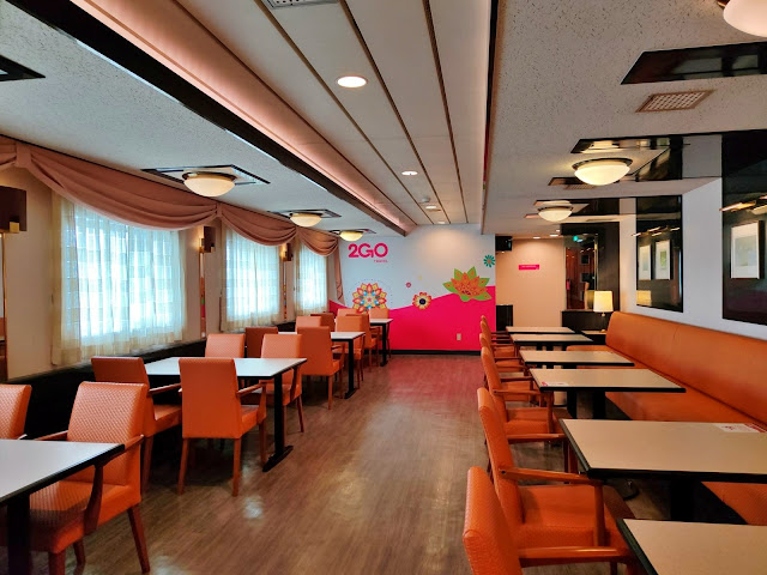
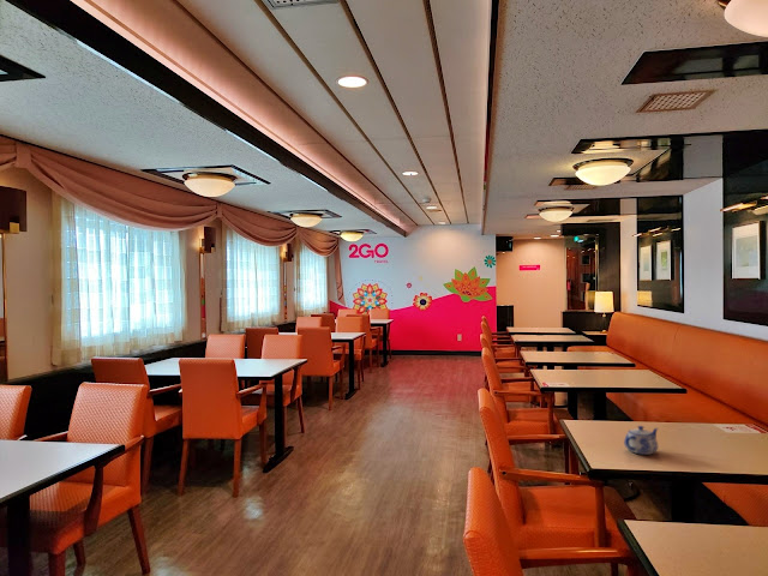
+ teapot [623,425,659,456]
